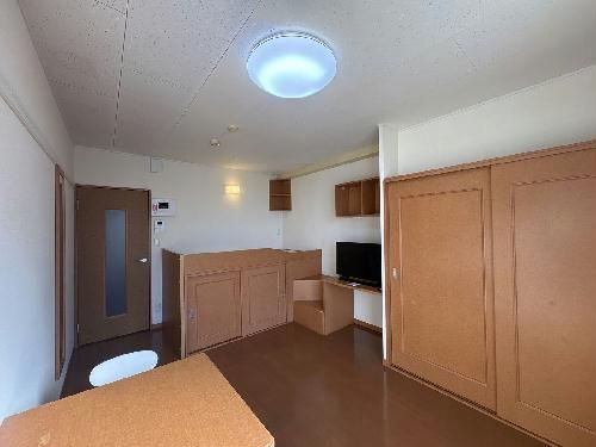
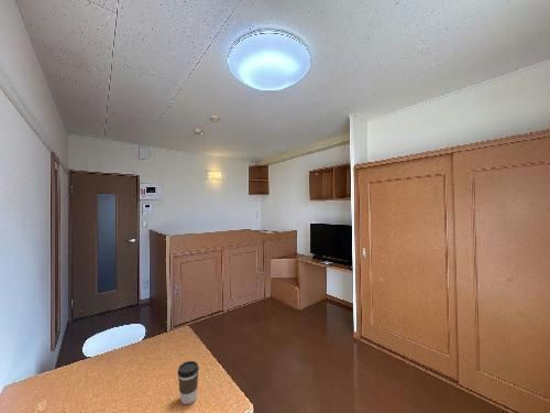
+ coffee cup [176,360,200,405]
